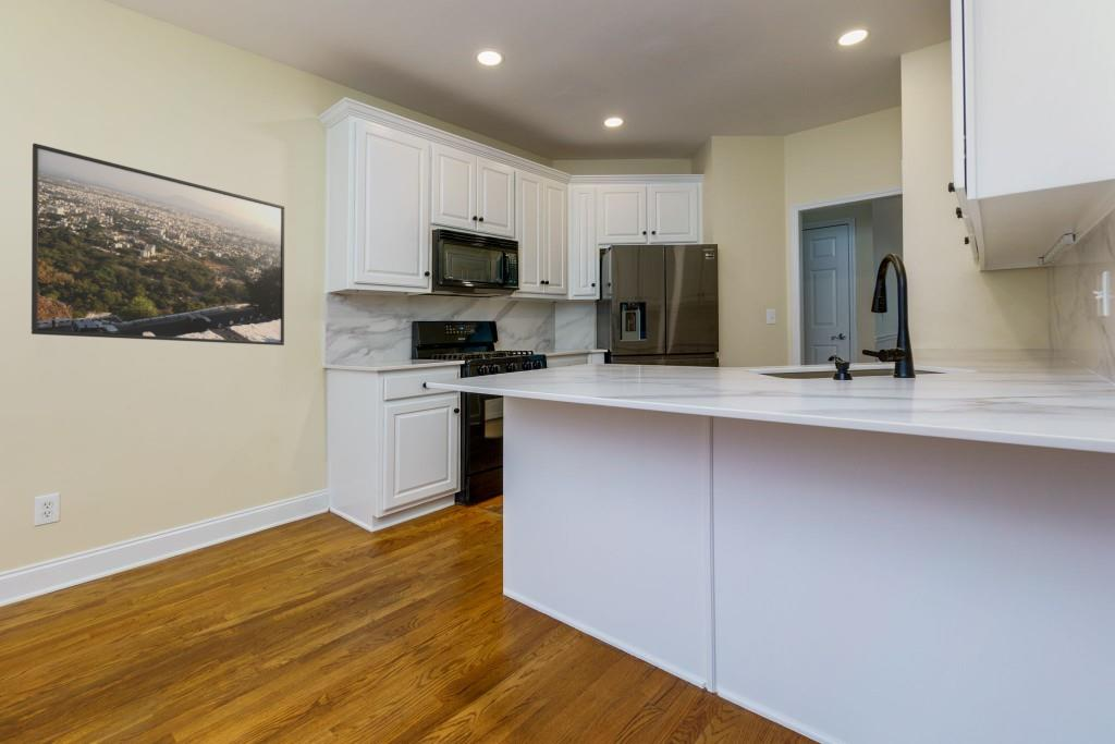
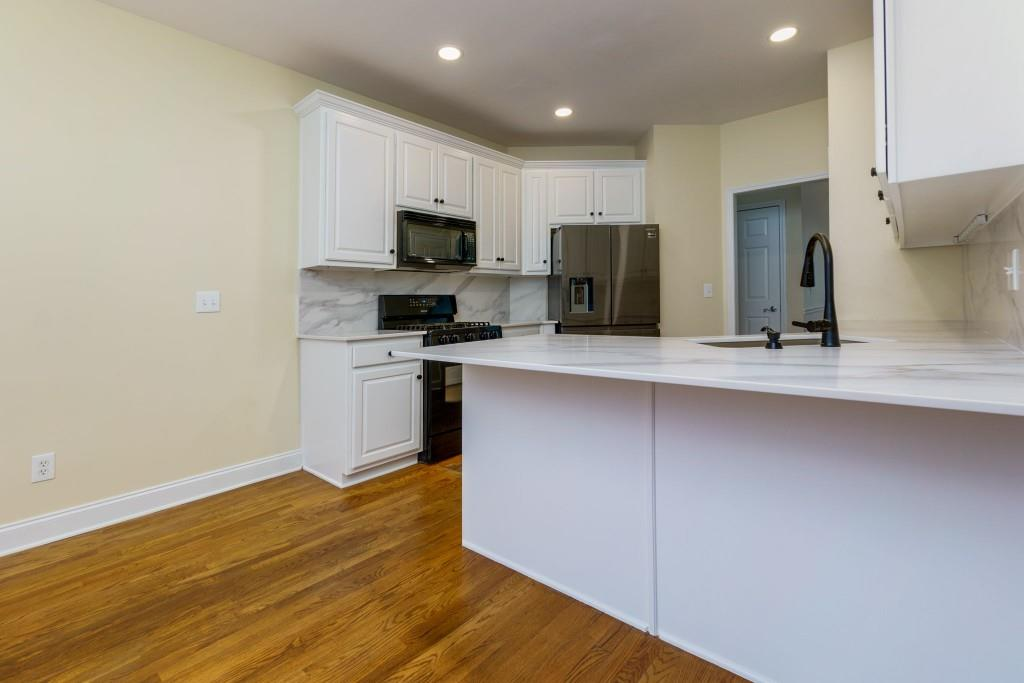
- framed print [30,142,285,346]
